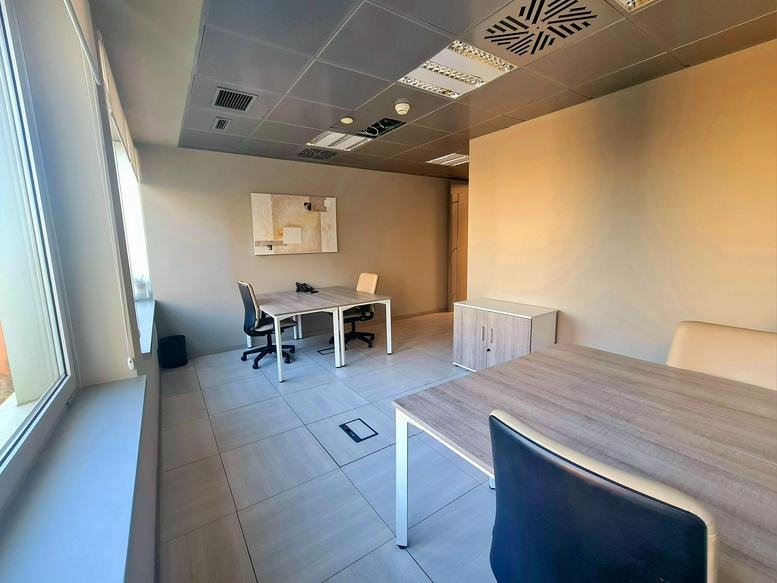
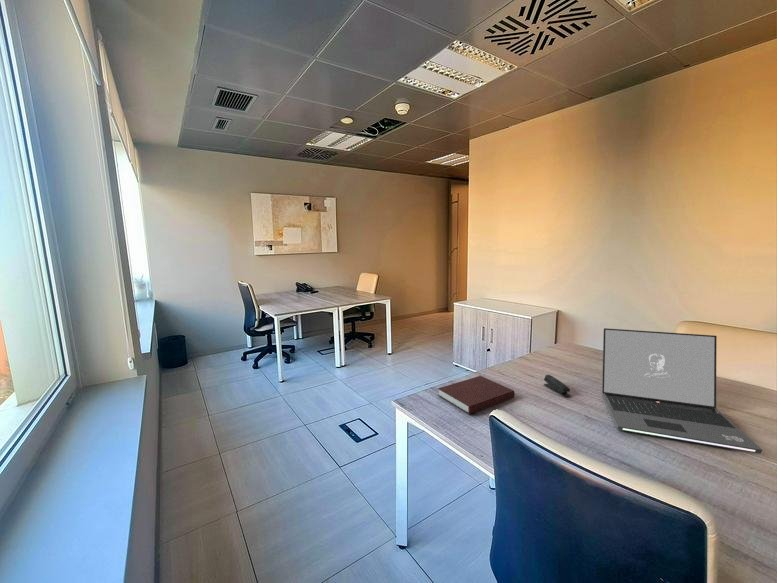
+ laptop [601,327,763,455]
+ stapler [543,374,571,397]
+ notebook [437,375,516,415]
